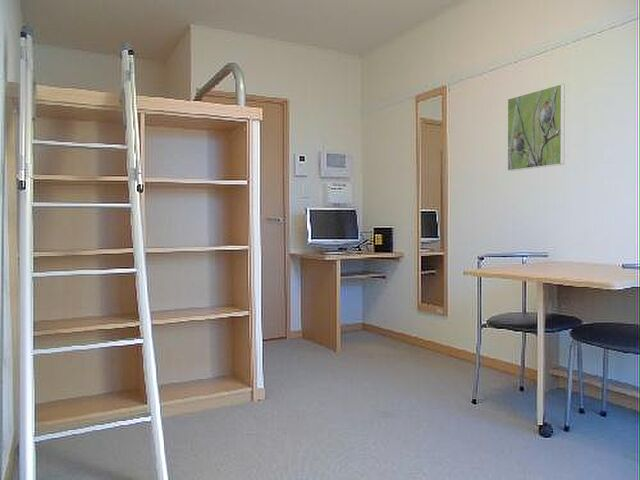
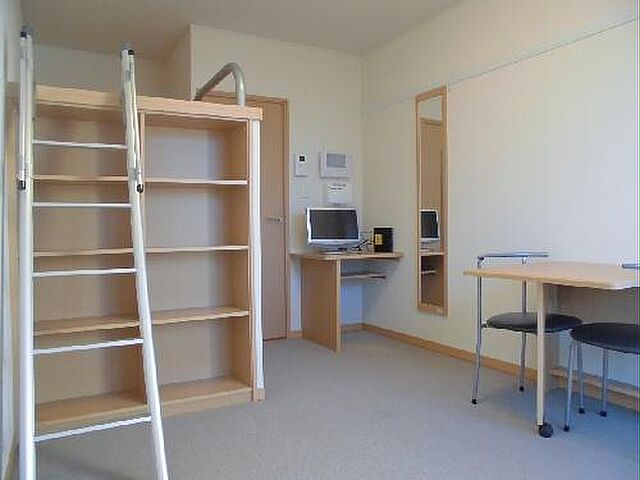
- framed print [506,83,566,172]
